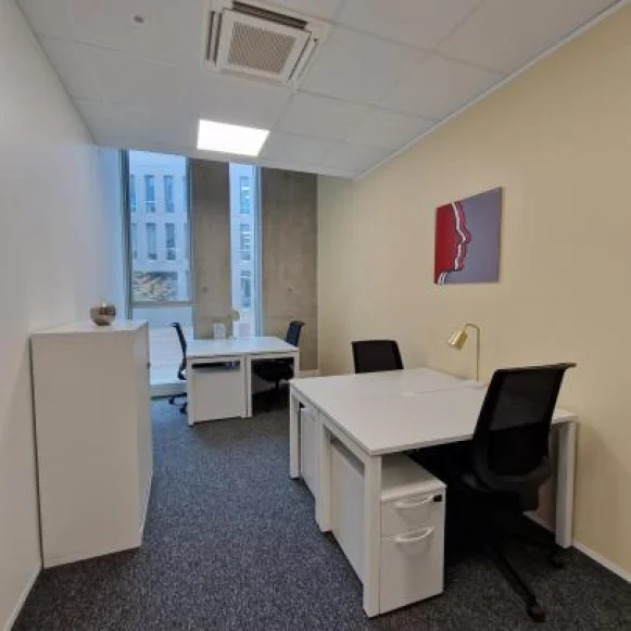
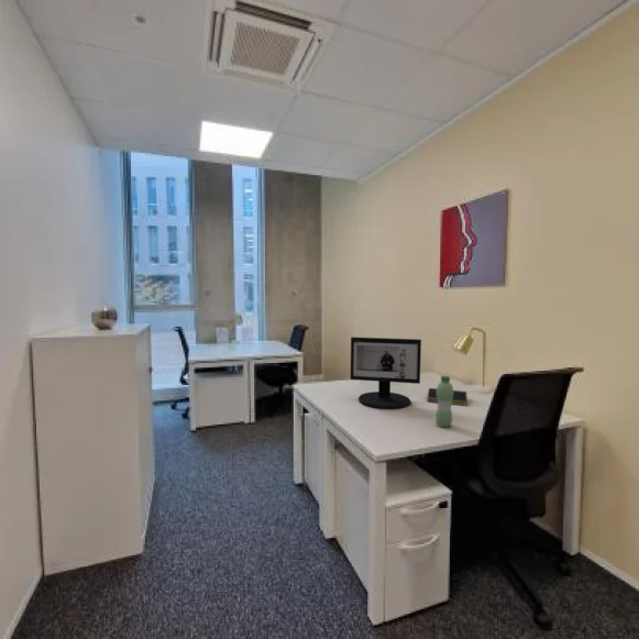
+ water bottle [434,375,454,429]
+ notepad [426,387,469,407]
+ computer monitor [350,337,422,410]
